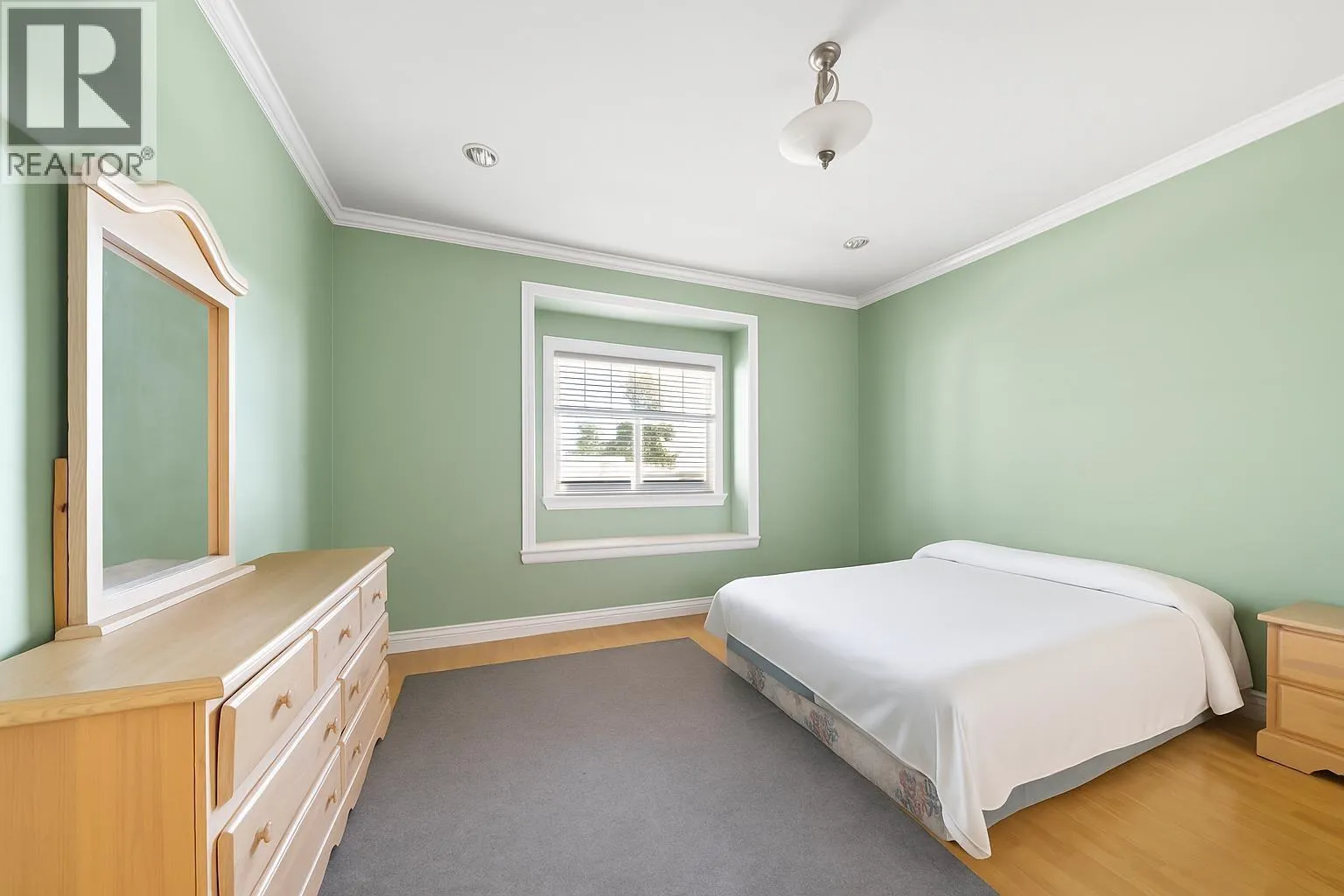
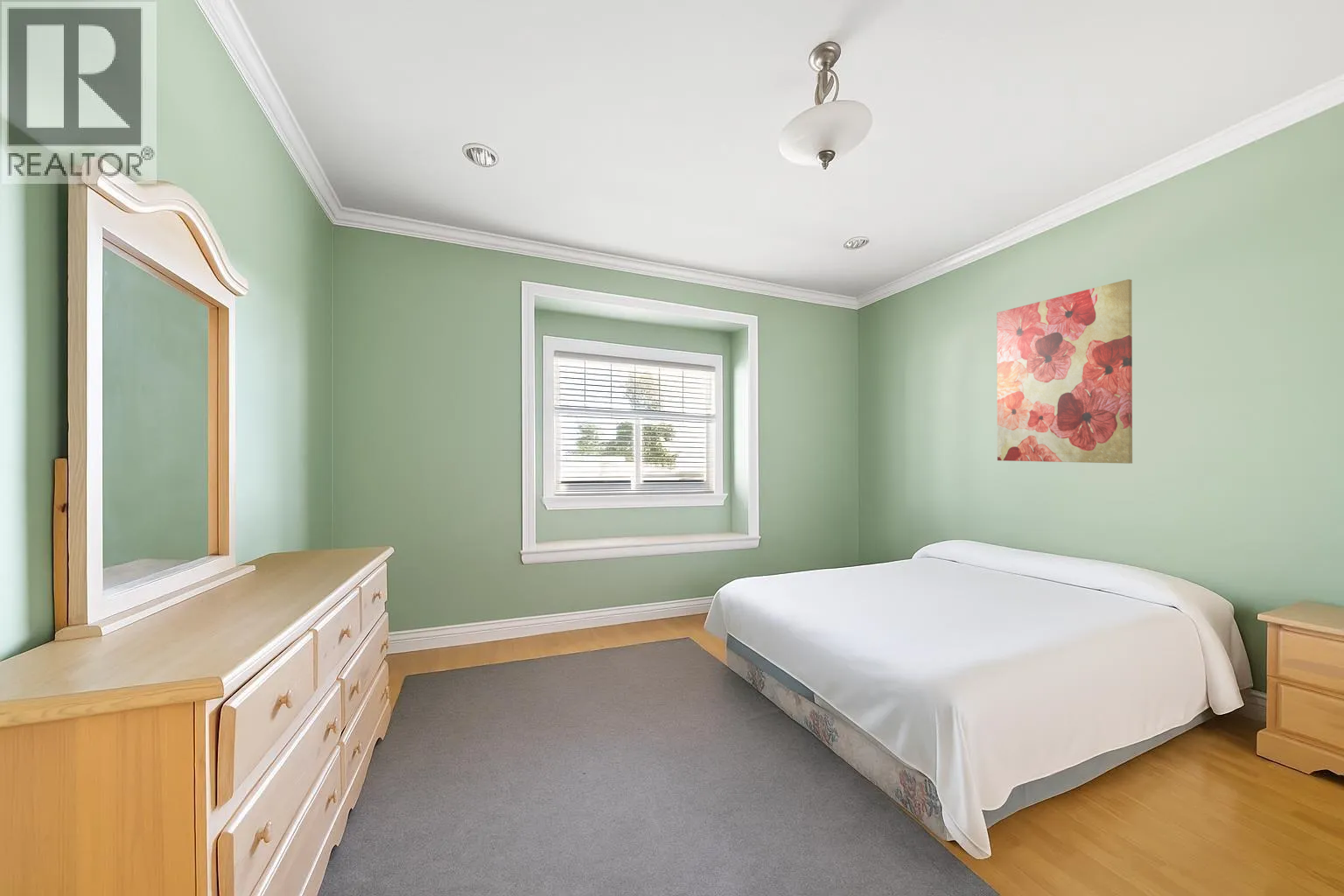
+ wall art [996,278,1133,465]
